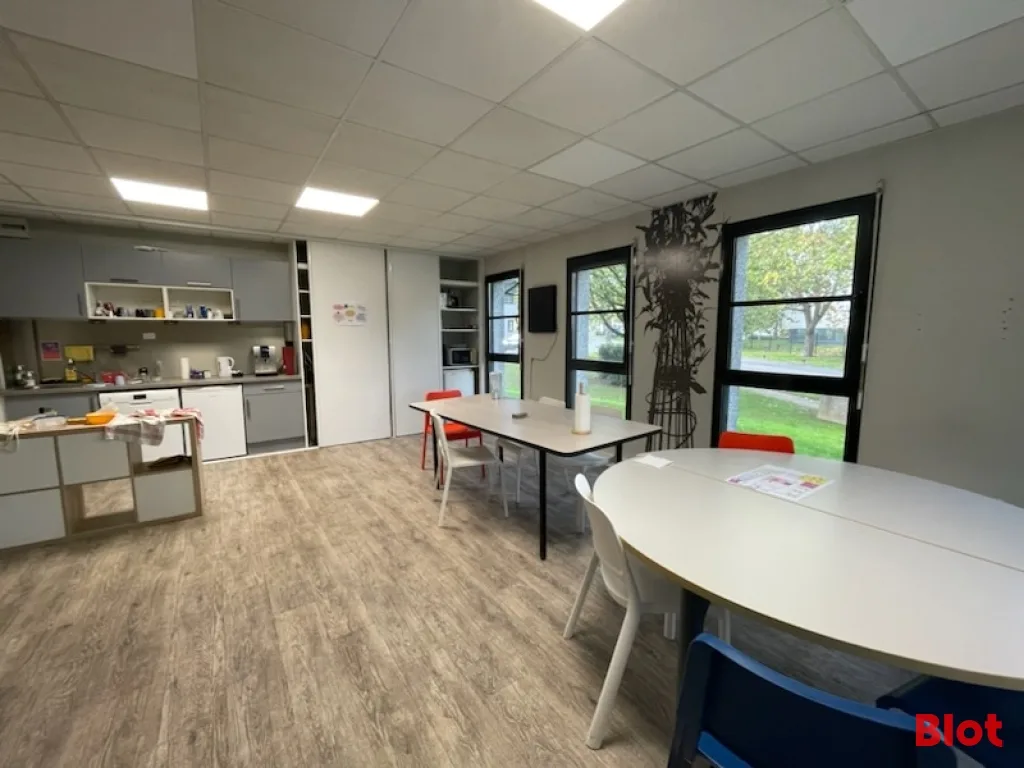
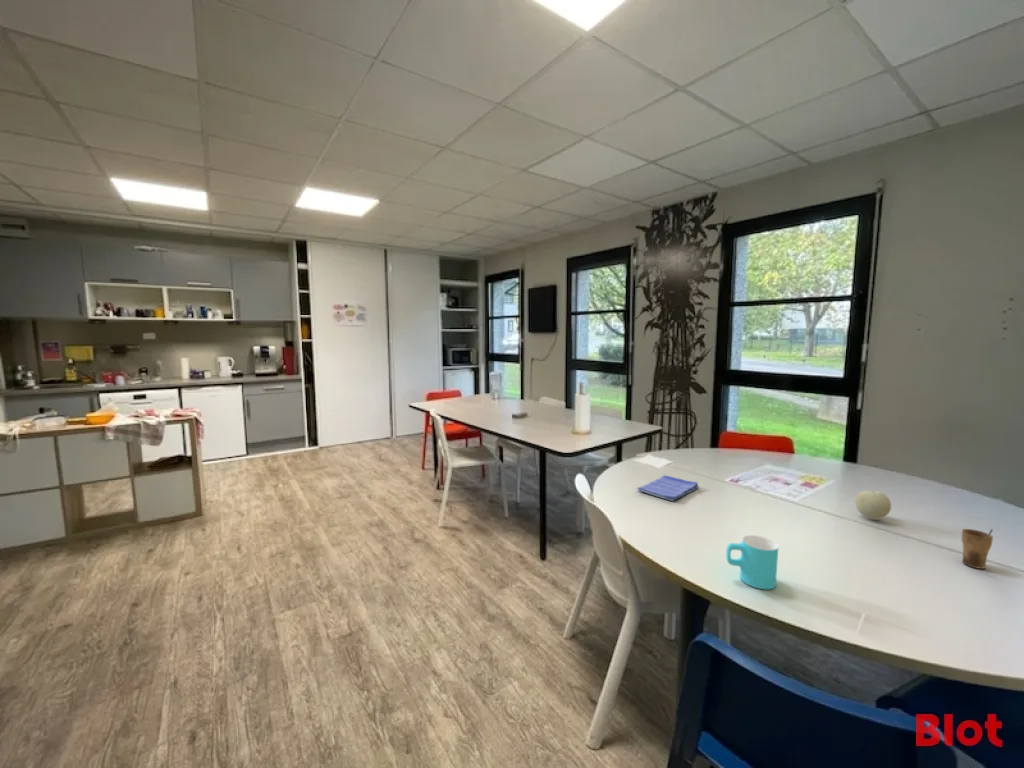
+ dish towel [636,474,700,502]
+ cup [961,528,994,570]
+ cup [725,534,779,590]
+ fruit [854,490,892,521]
